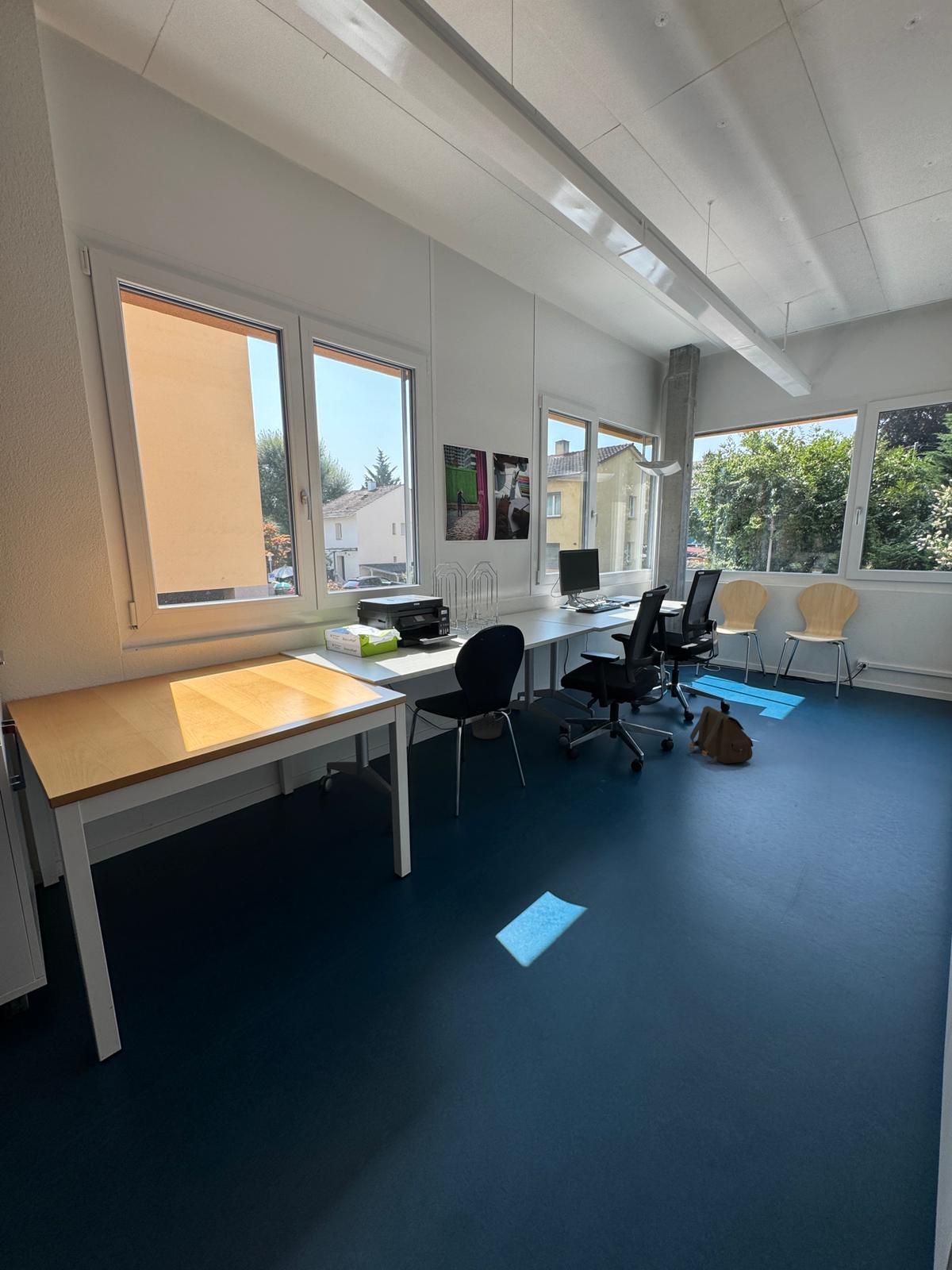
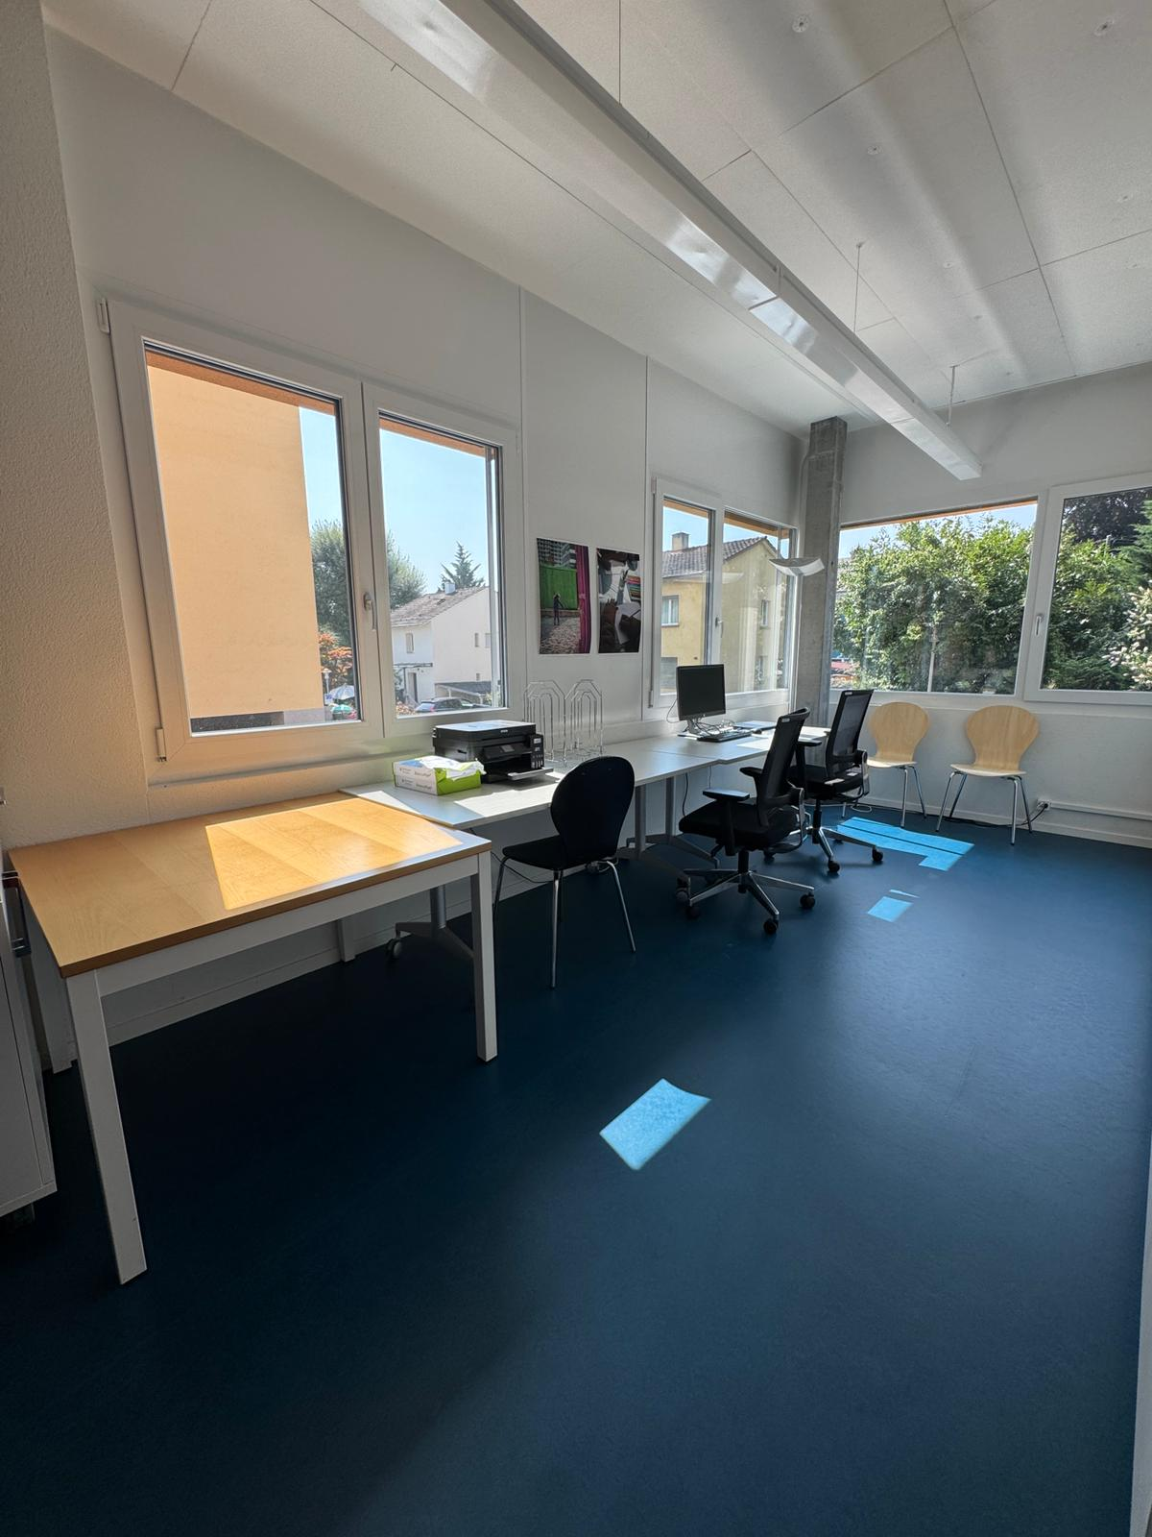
- satchel [689,706,754,764]
- wastebasket [470,714,505,740]
